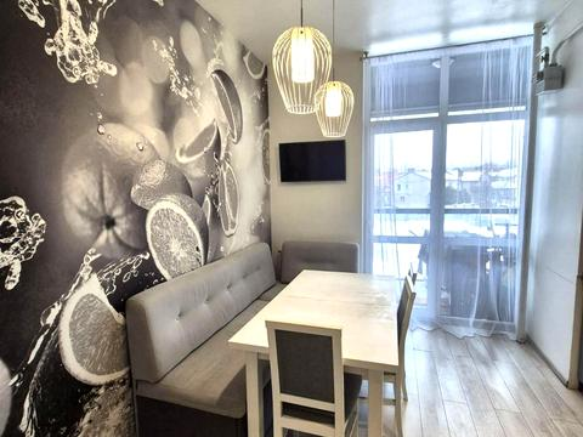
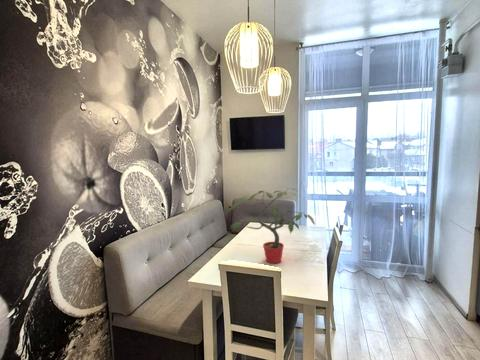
+ potted plant [224,187,317,264]
